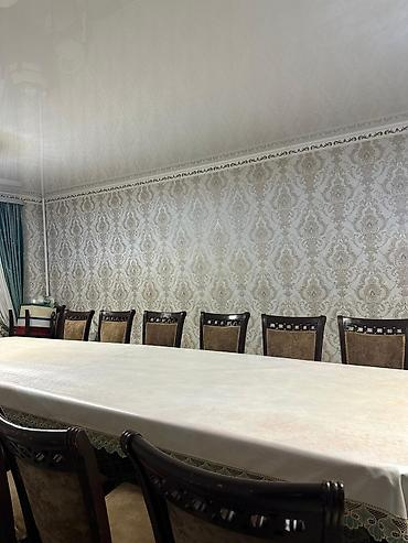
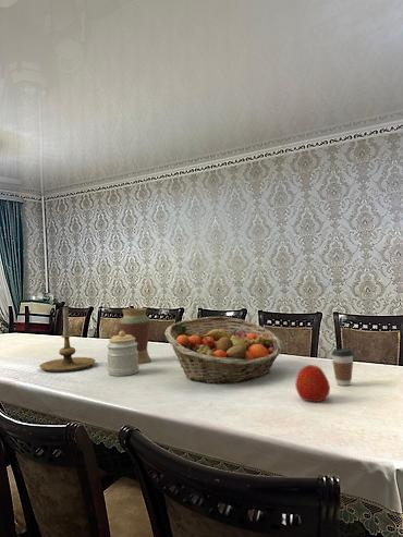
+ jar [106,330,139,377]
+ apple [294,364,331,403]
+ fruit basket [163,316,284,385]
+ coffee cup [330,347,354,387]
+ vase [118,307,152,365]
+ candle holder [38,306,96,373]
